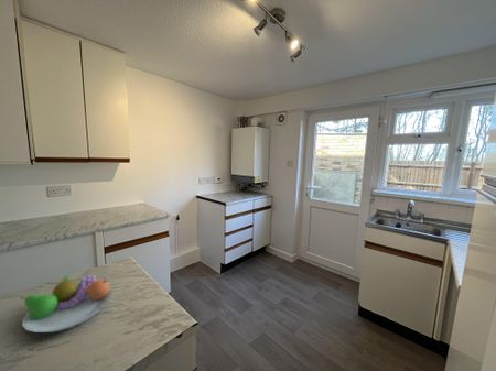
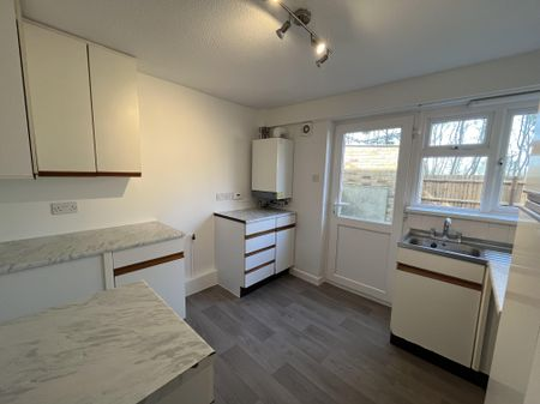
- fruit bowl [19,274,114,334]
